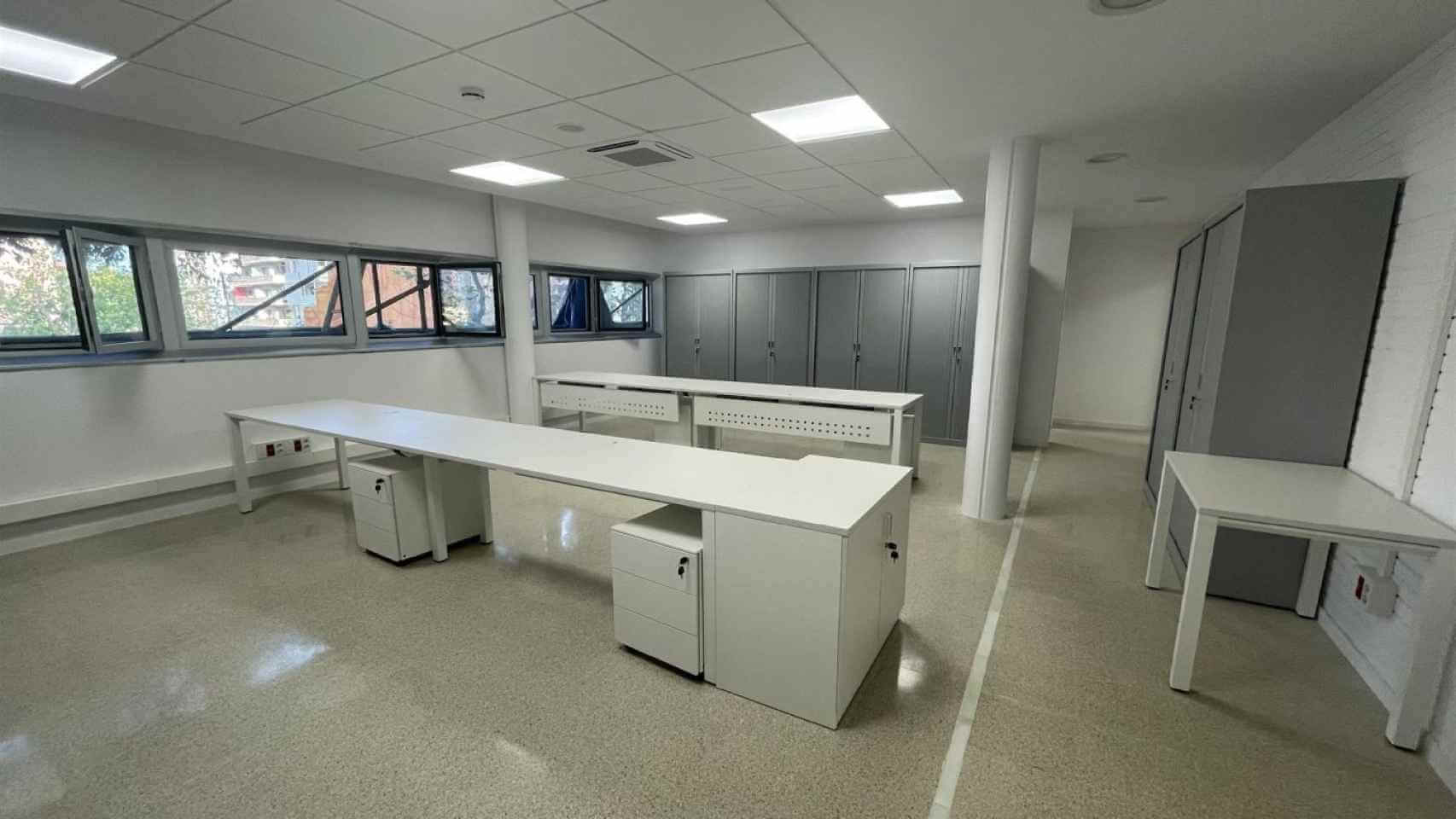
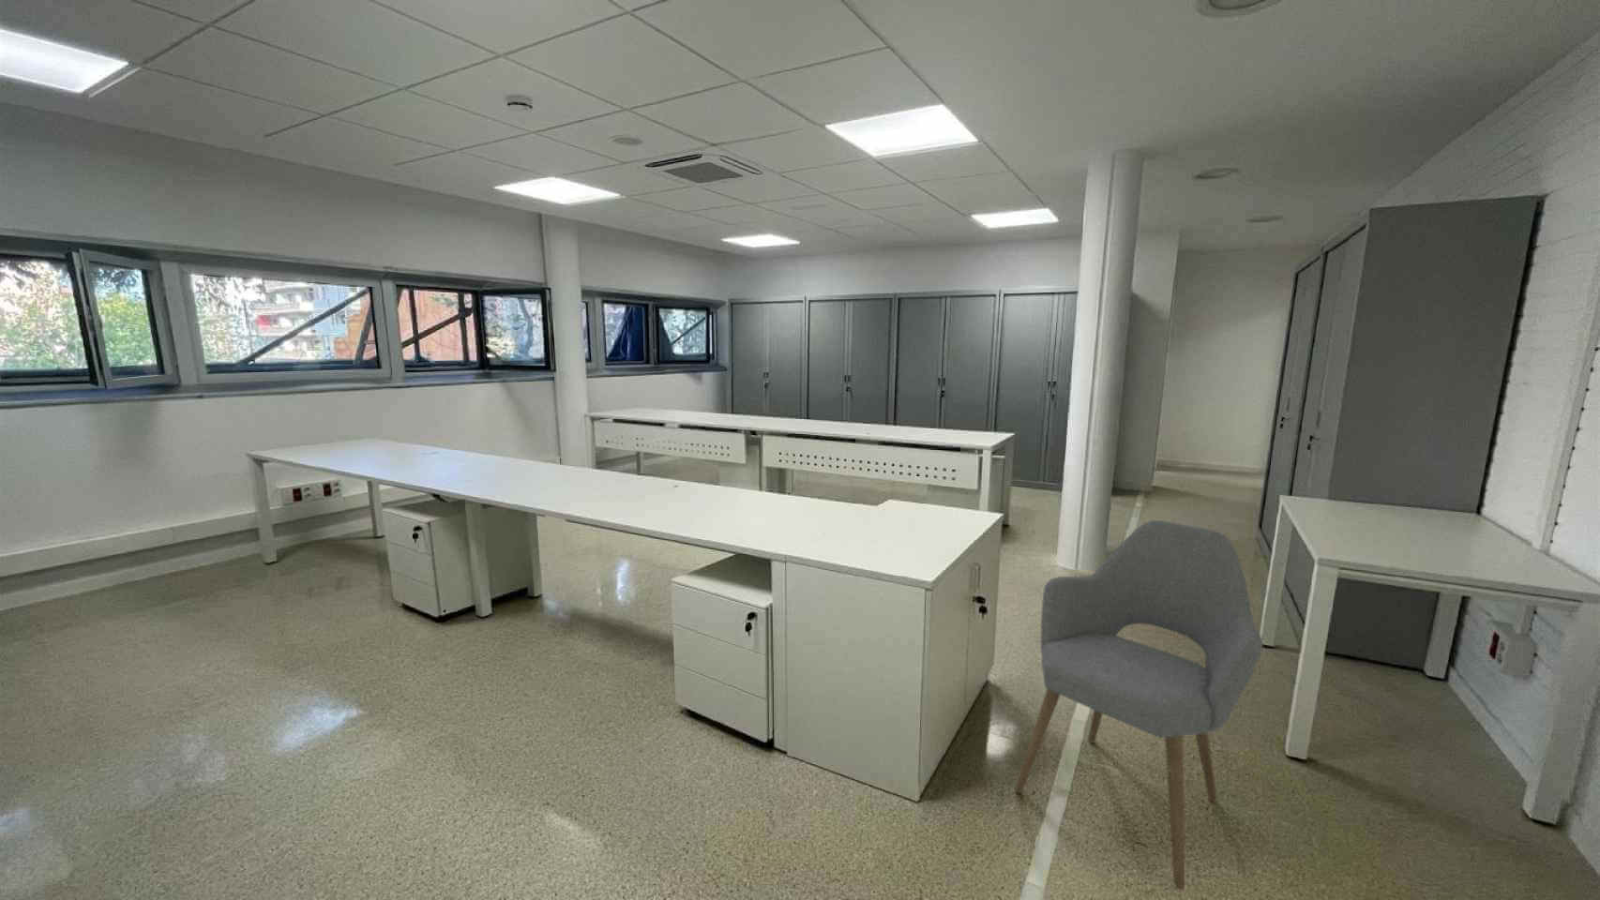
+ chair [1014,520,1264,890]
